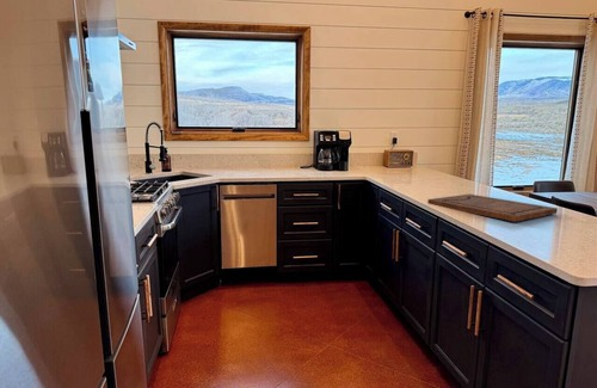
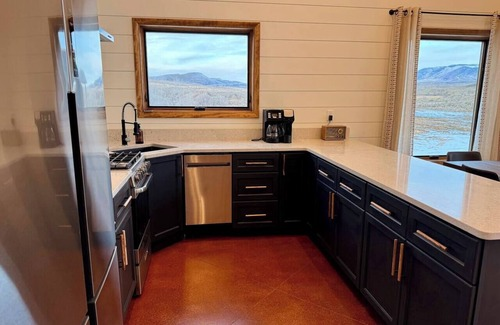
- cutting board [426,193,559,223]
